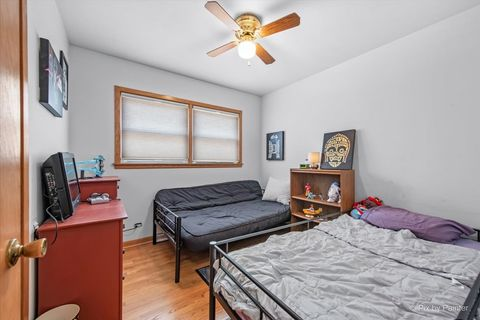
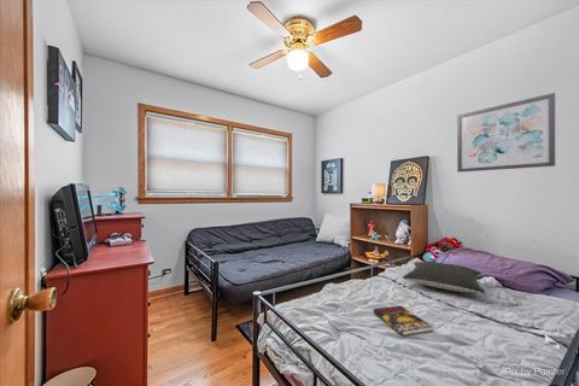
+ book [373,304,433,337]
+ pillow [402,261,486,294]
+ wall art [456,92,556,174]
